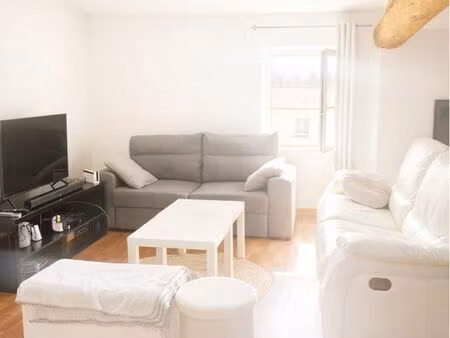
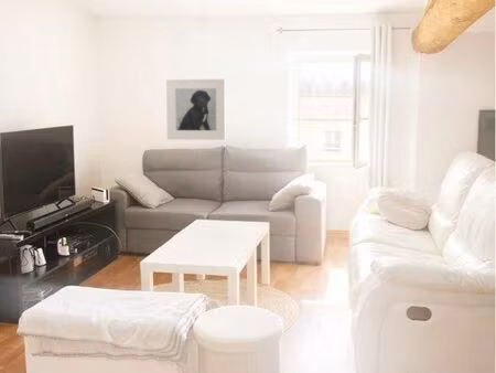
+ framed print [165,78,227,141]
